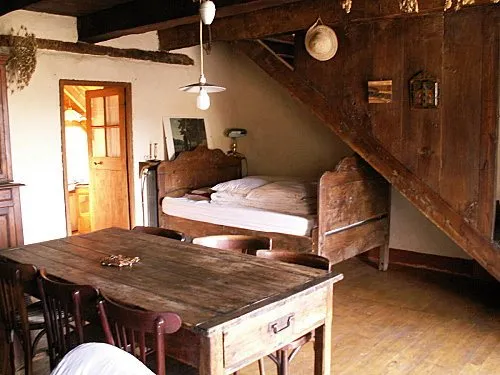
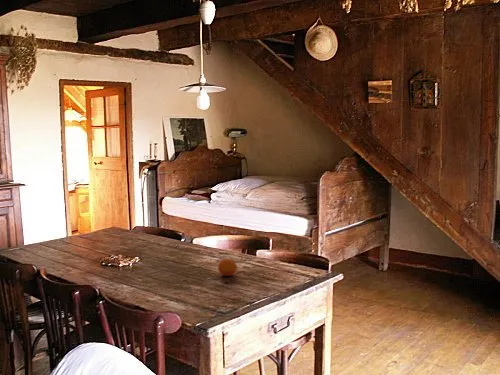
+ fruit [217,258,238,277]
